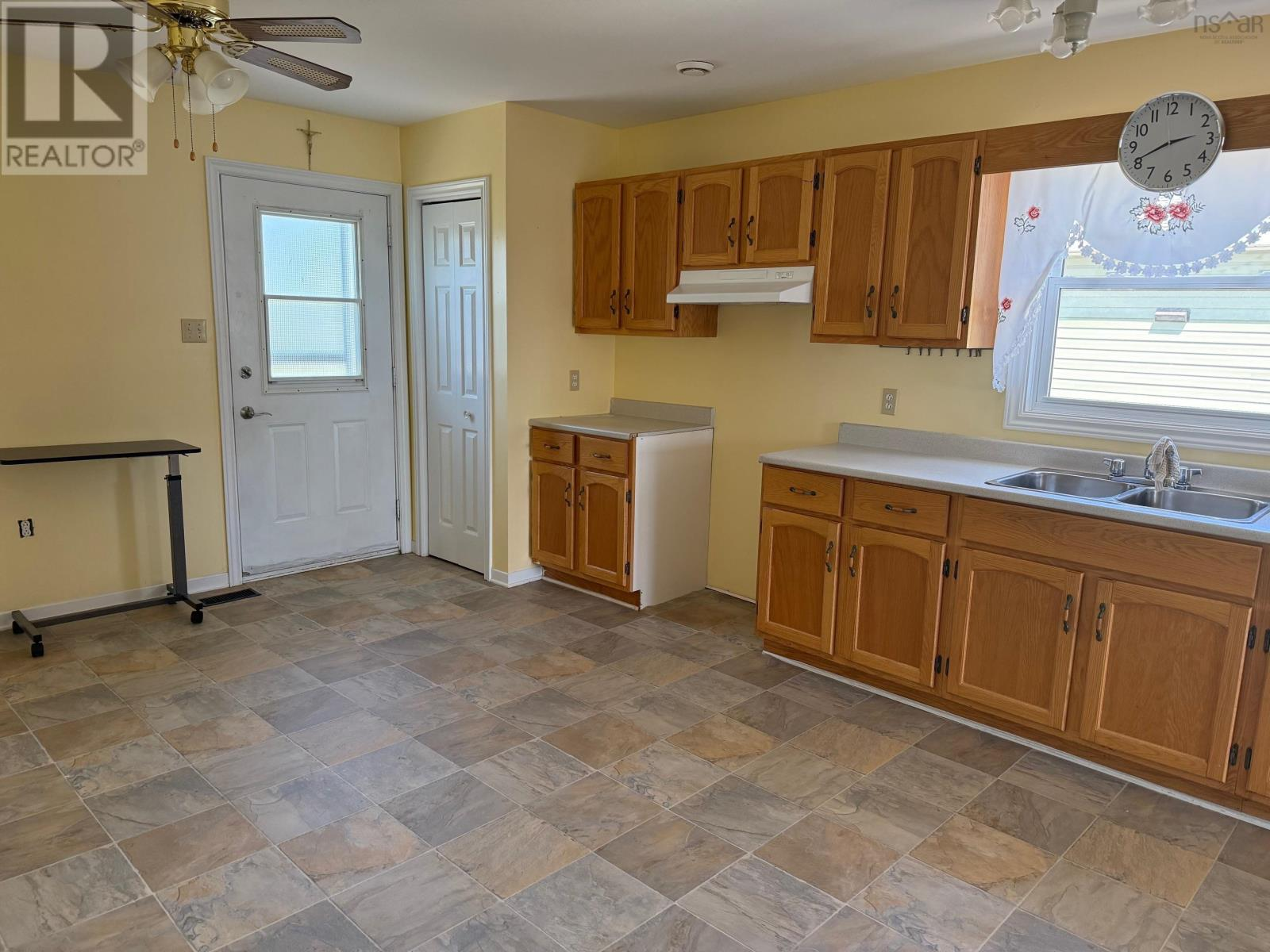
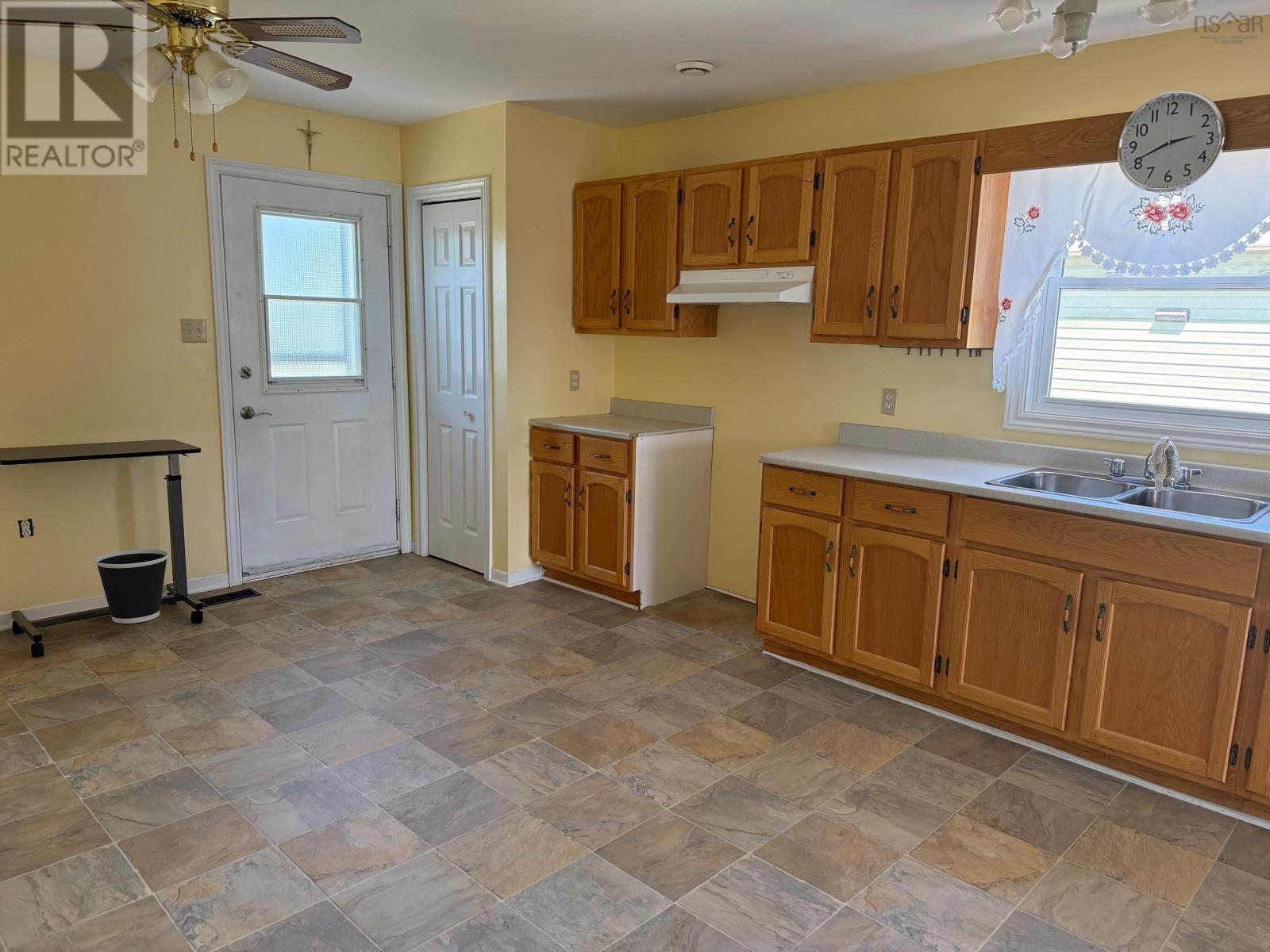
+ wastebasket [94,548,170,624]
